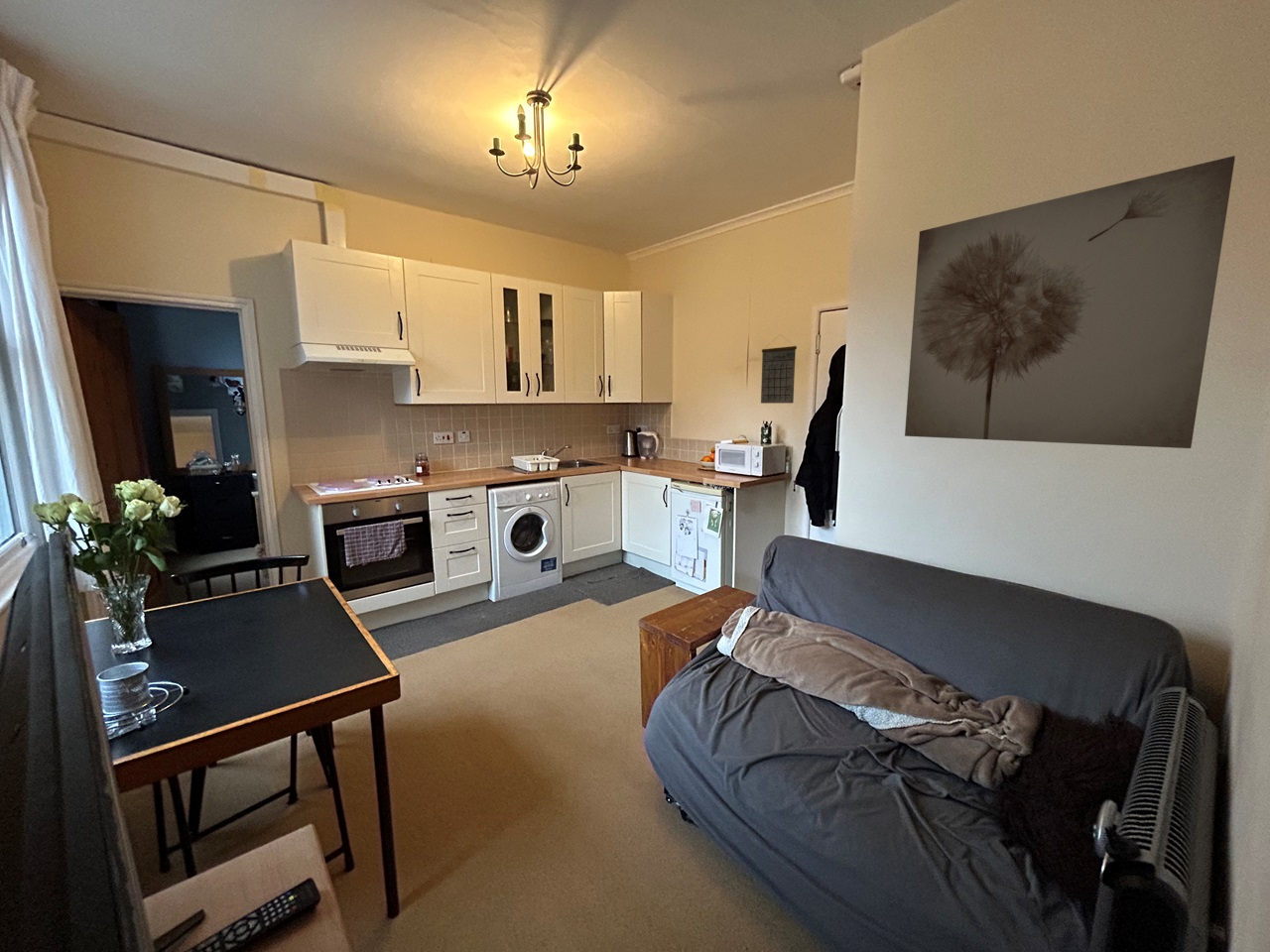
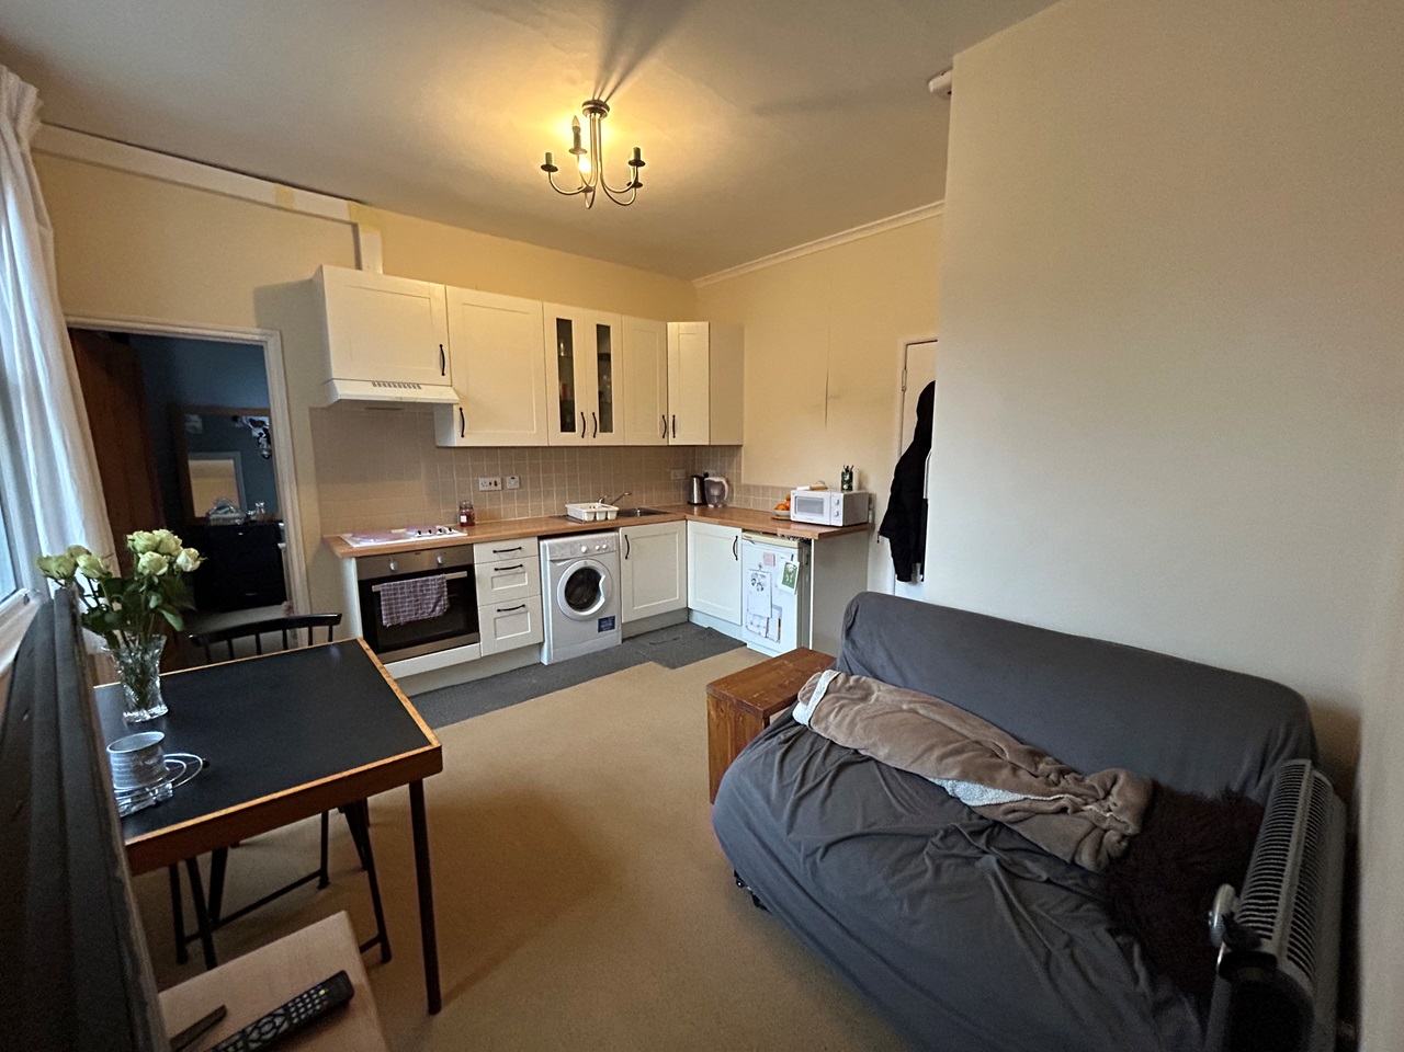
- calendar [760,333,798,405]
- wall art [904,155,1236,449]
